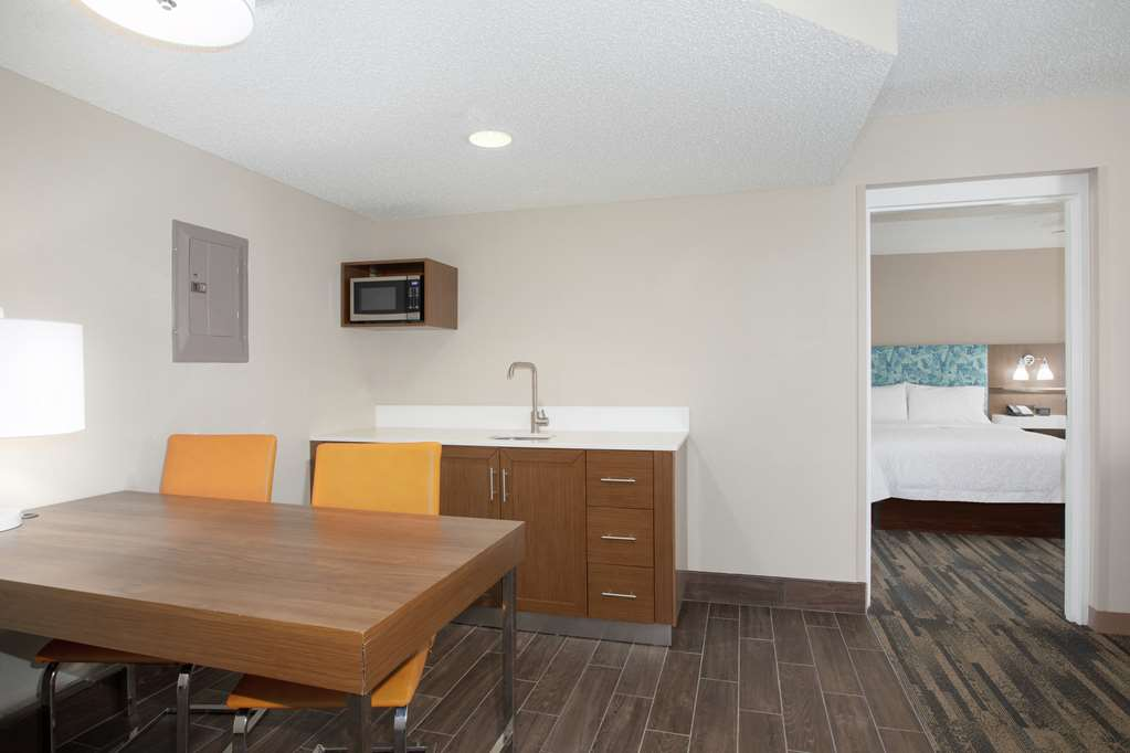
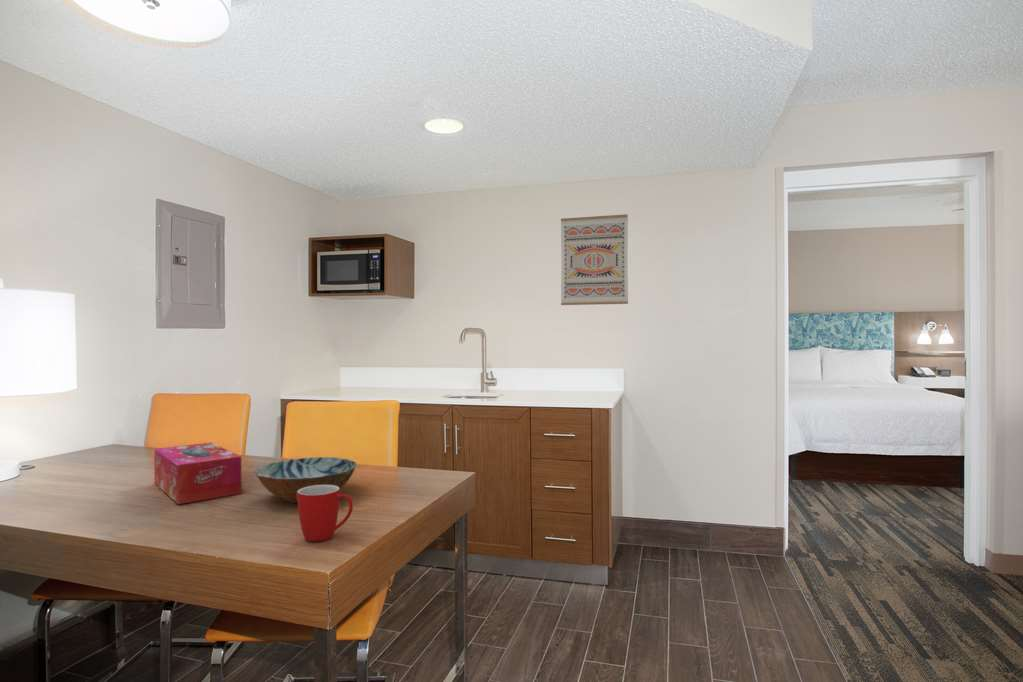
+ bowl [254,456,358,504]
+ tissue box [153,441,243,505]
+ mug [297,485,354,542]
+ wall art [560,213,629,306]
